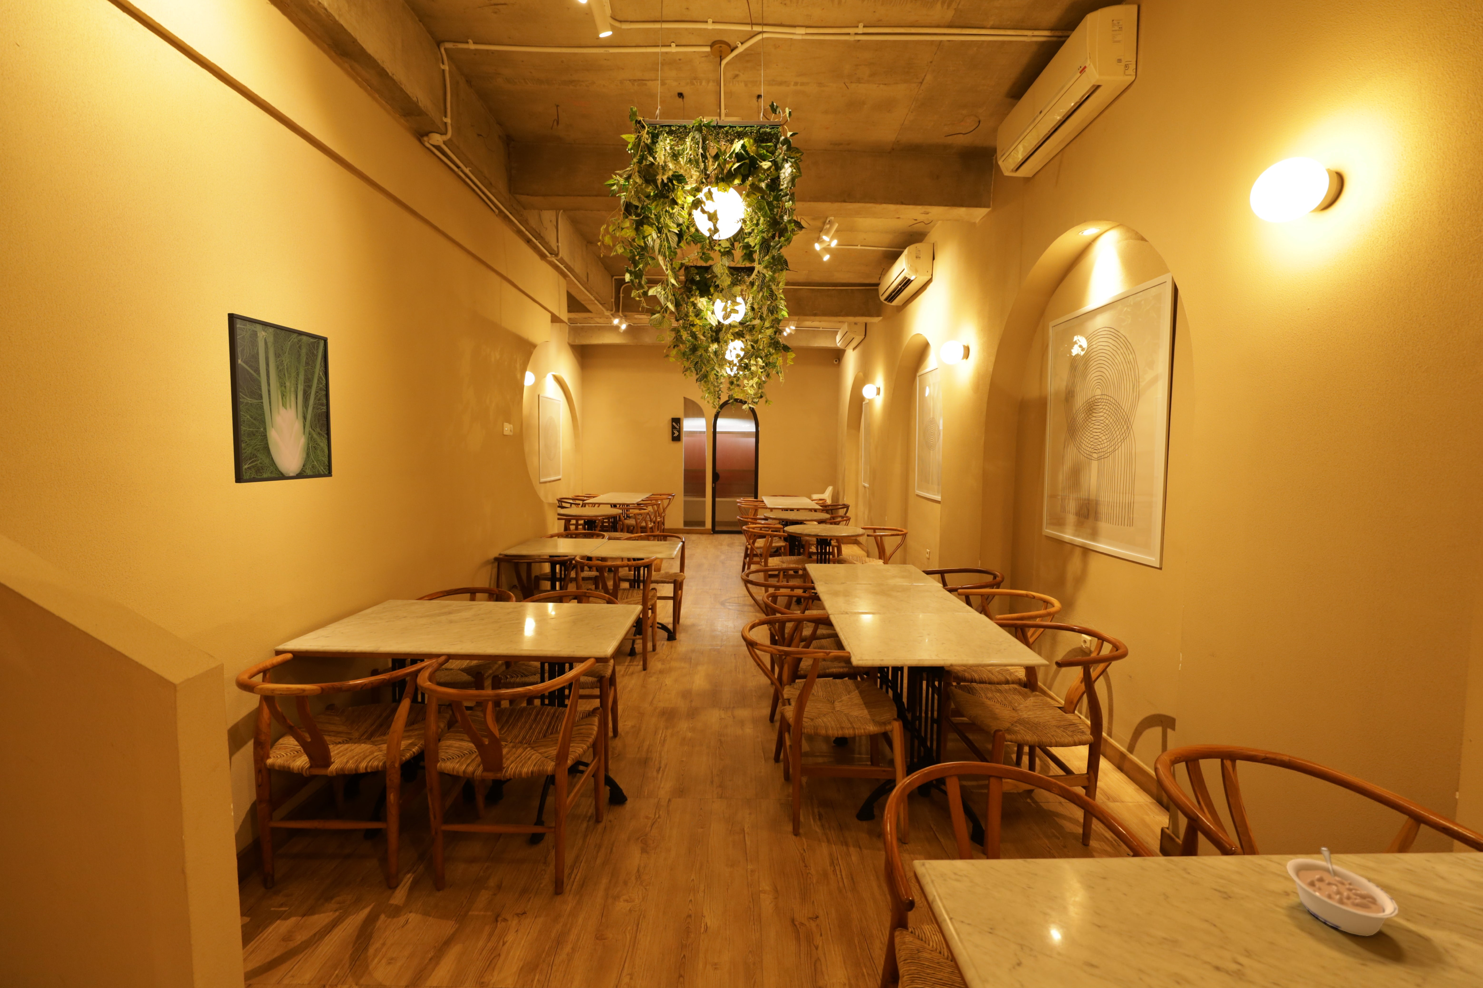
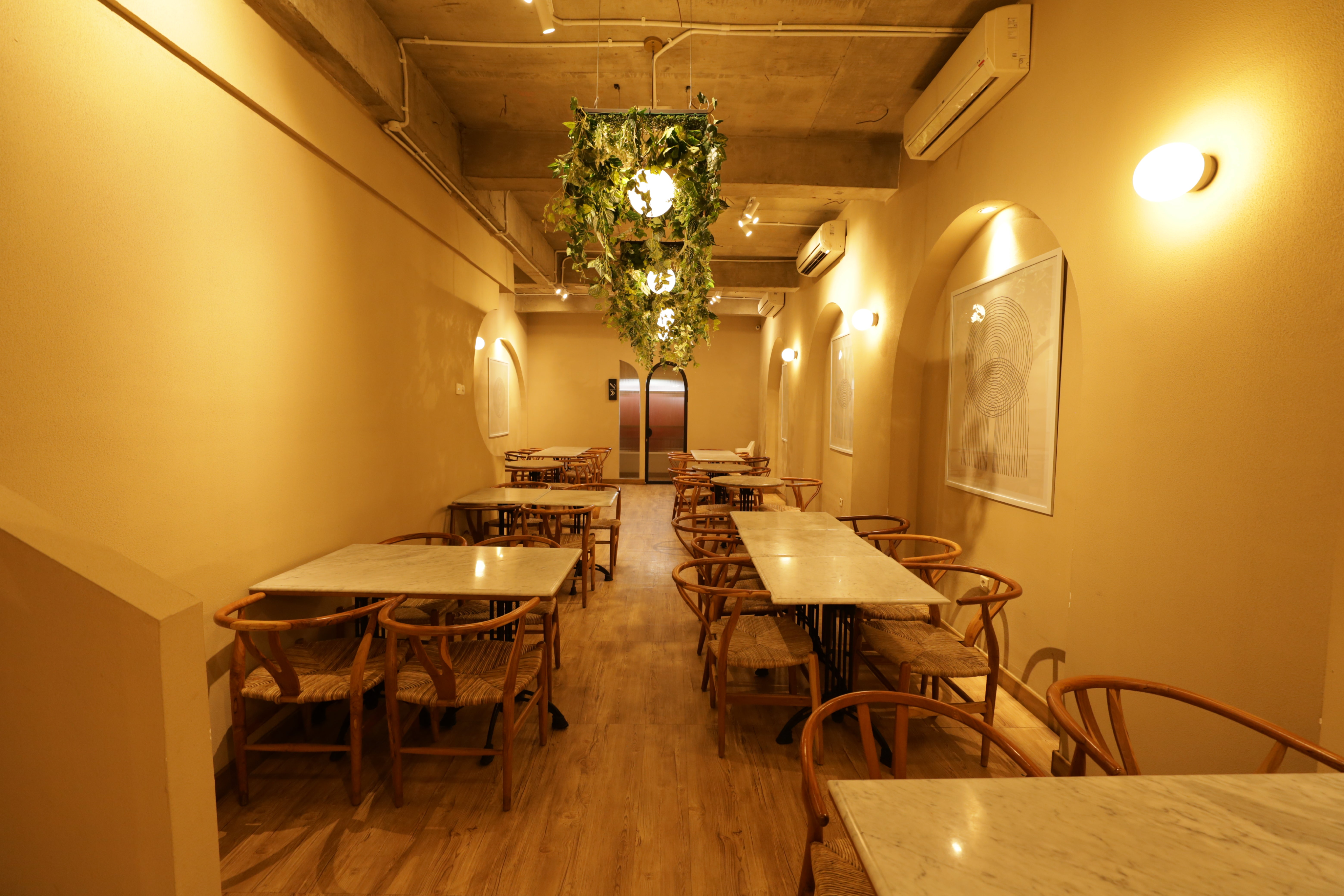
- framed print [227,312,333,484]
- legume [1285,848,1399,936]
